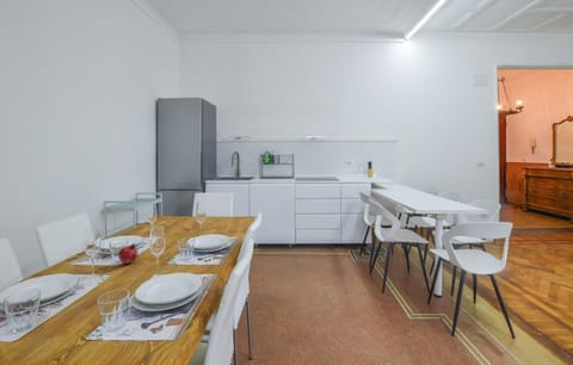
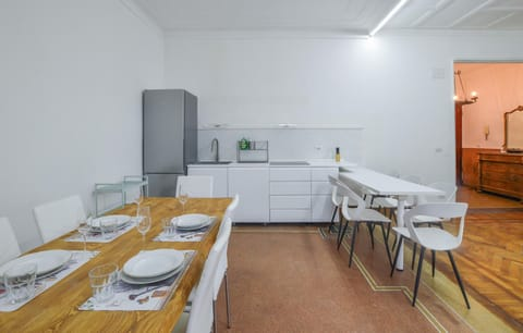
- fruit [117,242,138,265]
